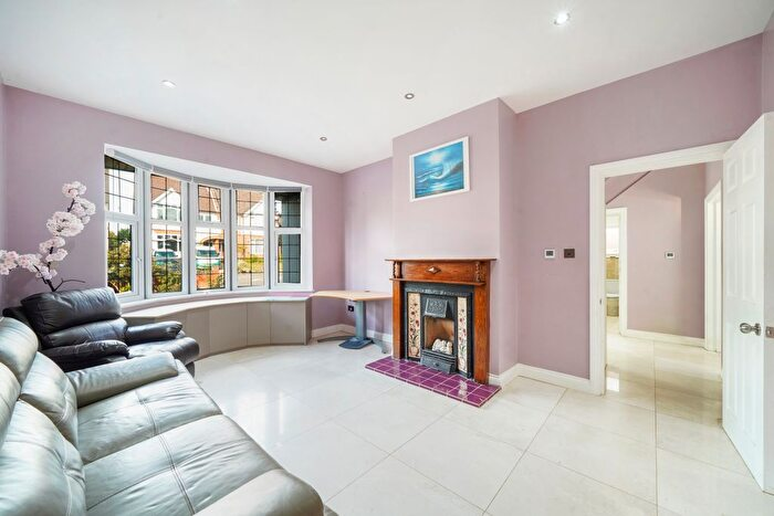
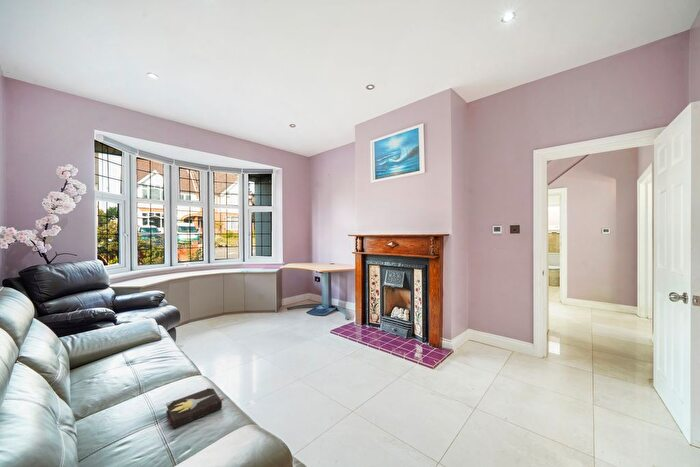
+ hardback book [165,386,225,430]
